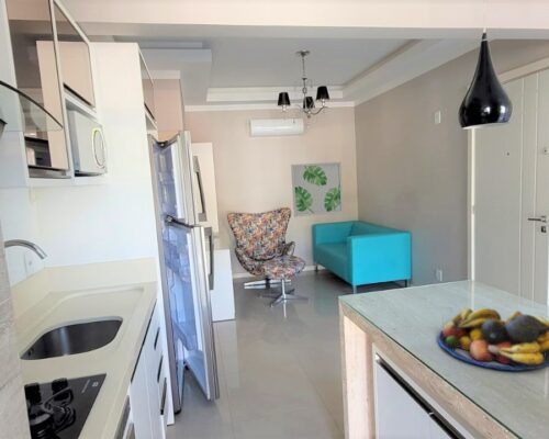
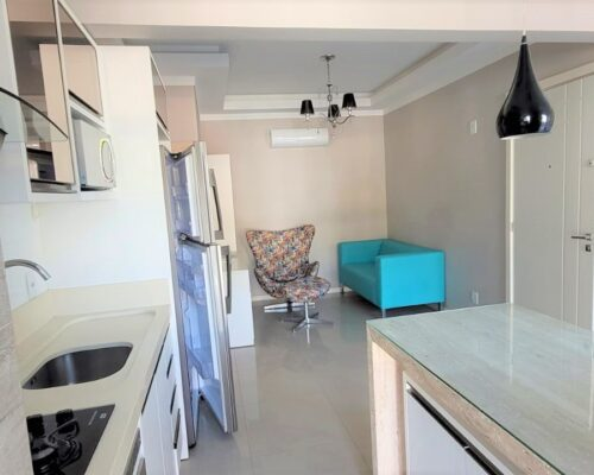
- fruit bowl [437,307,549,372]
- wall art [290,161,345,218]
